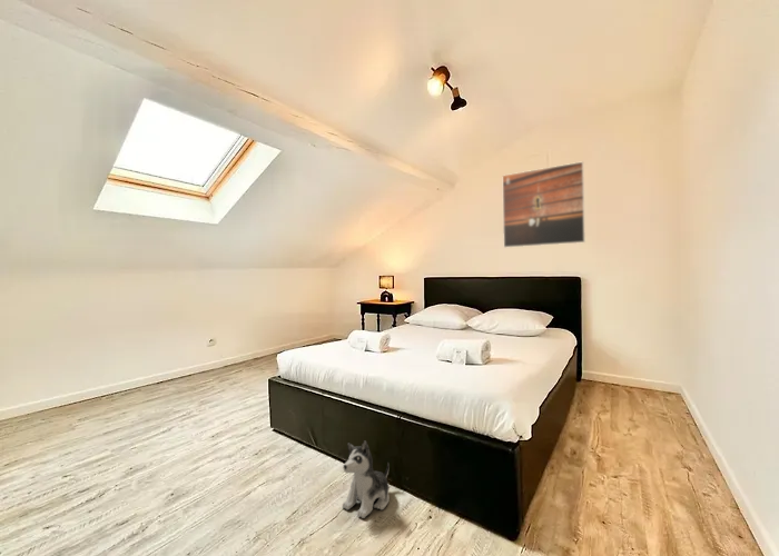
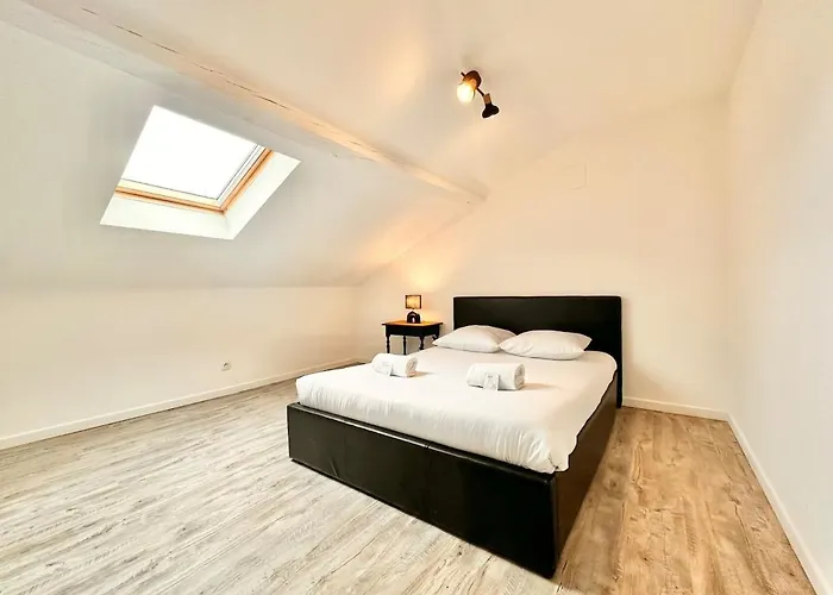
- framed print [501,160,586,249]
- plush toy [342,439,391,519]
